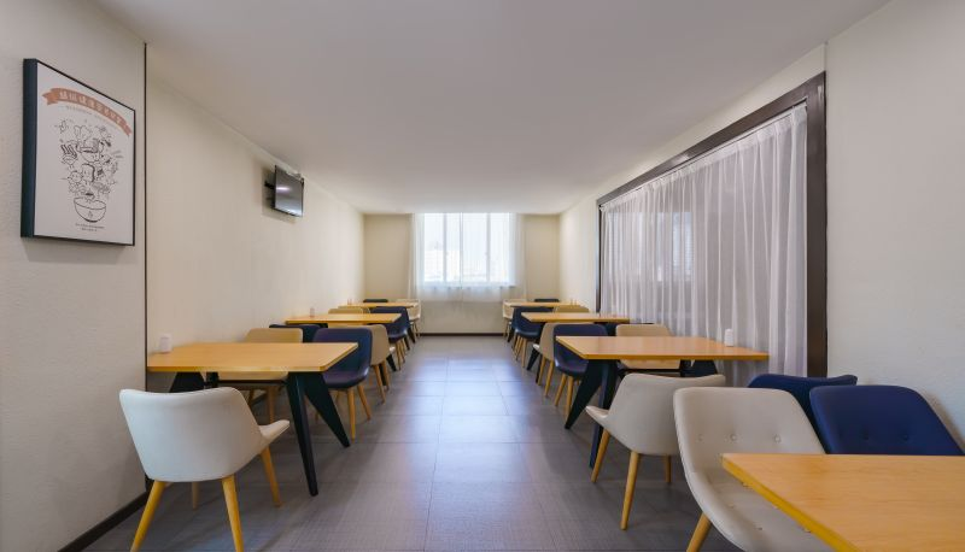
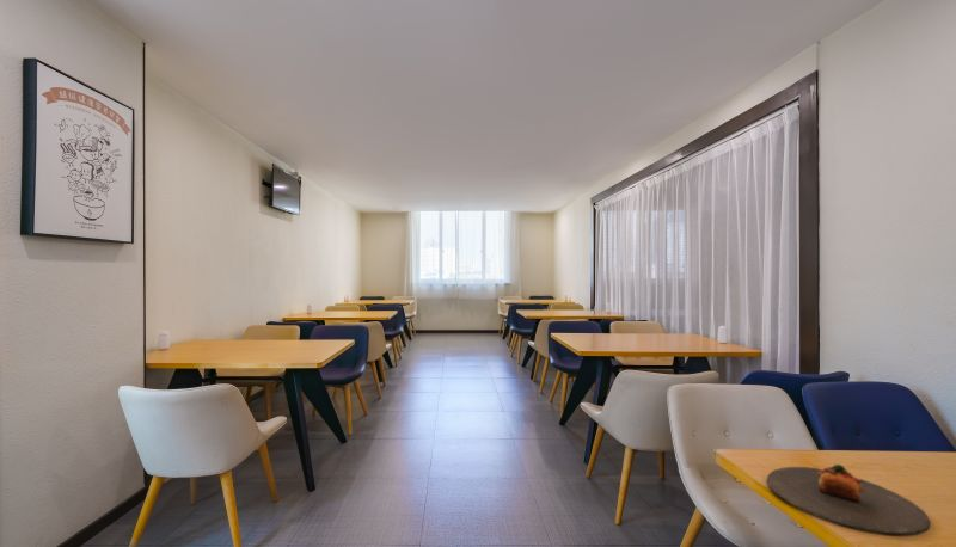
+ plate [766,462,931,536]
